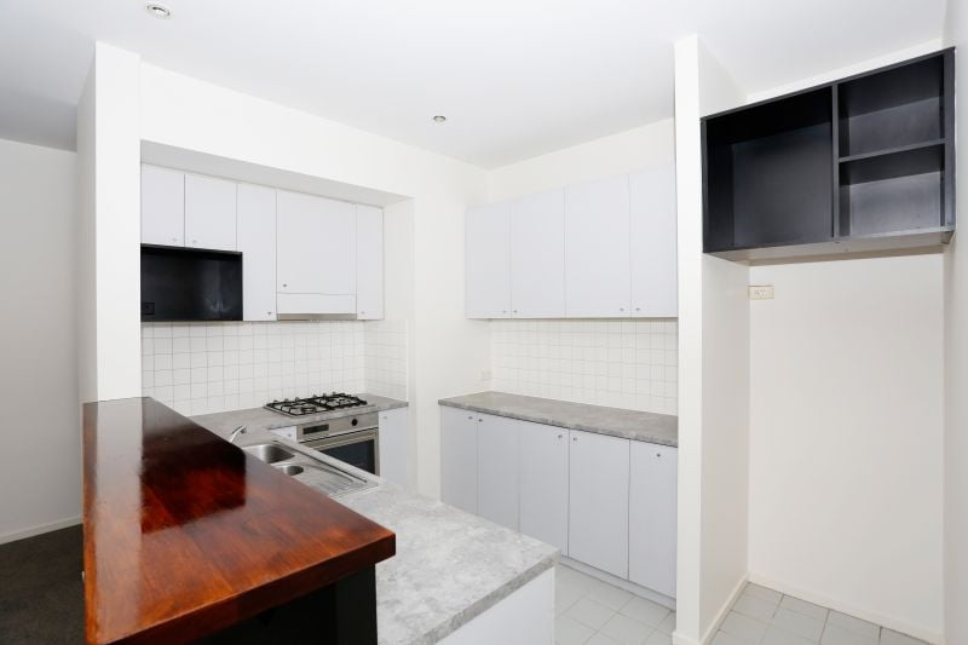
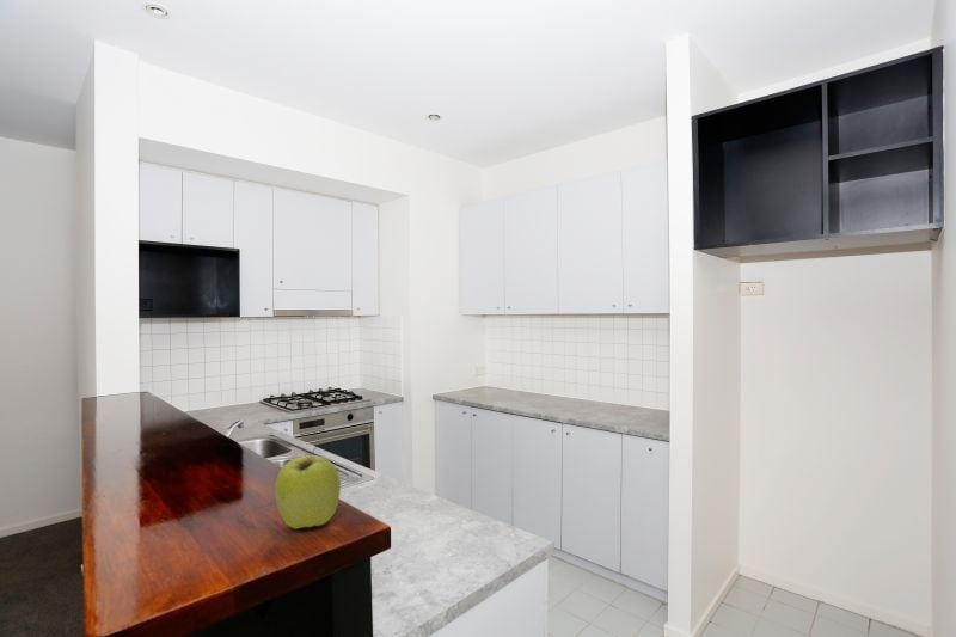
+ apple [274,445,342,529]
